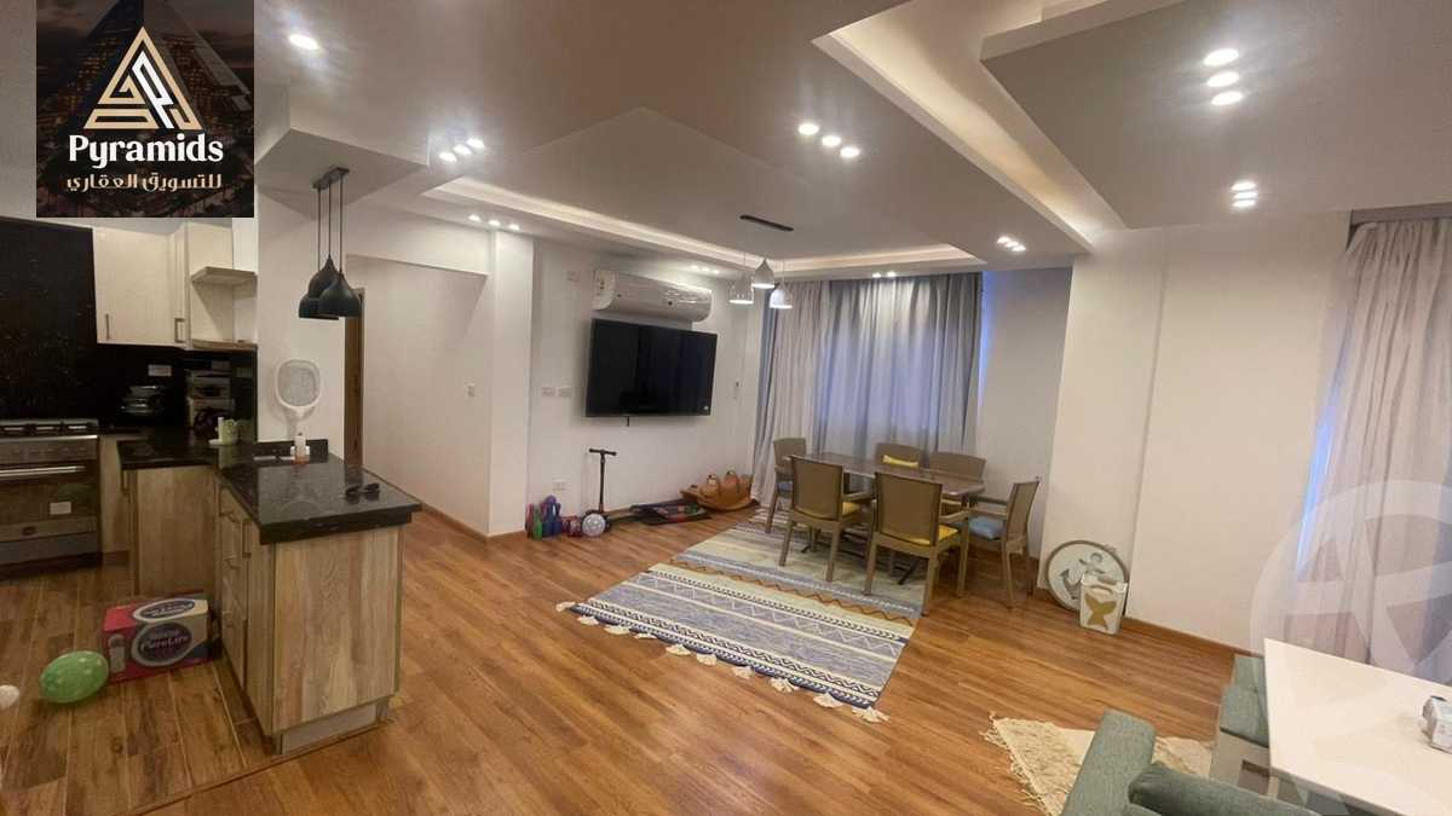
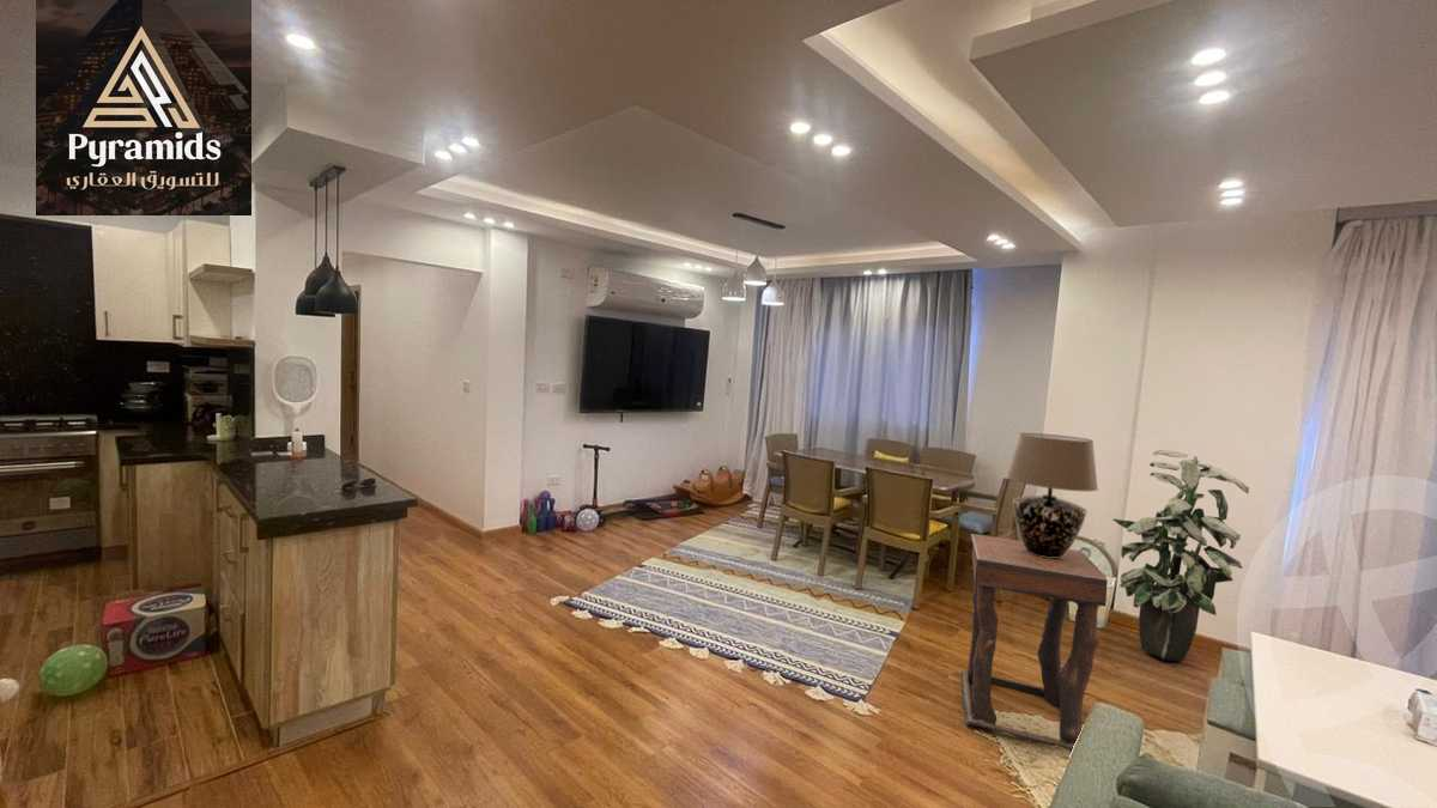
+ table lamp [1006,432,1099,558]
+ indoor plant [1111,449,1250,662]
+ side table [960,533,1109,753]
